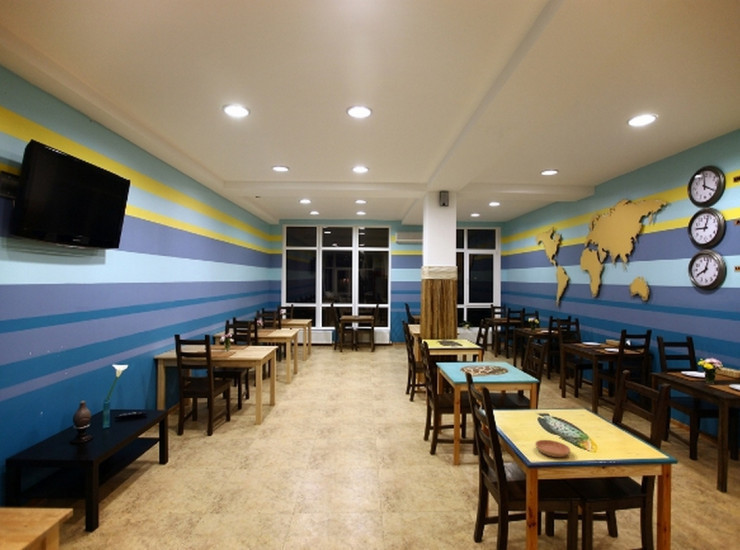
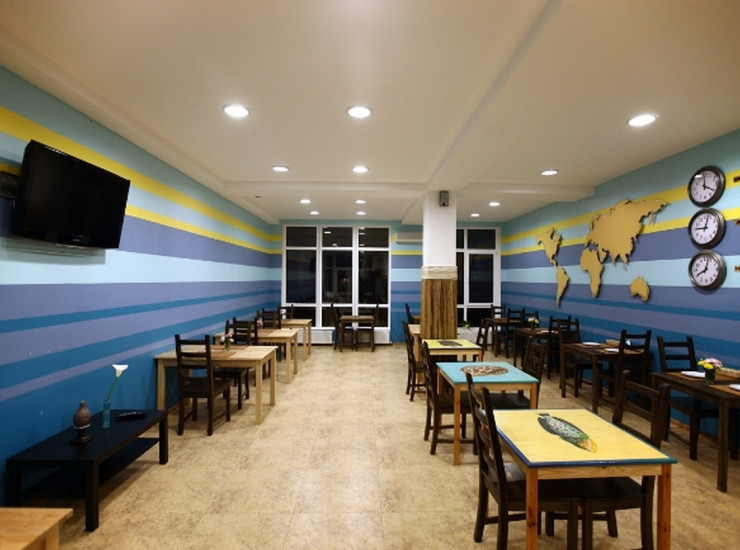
- saucer [534,439,571,458]
